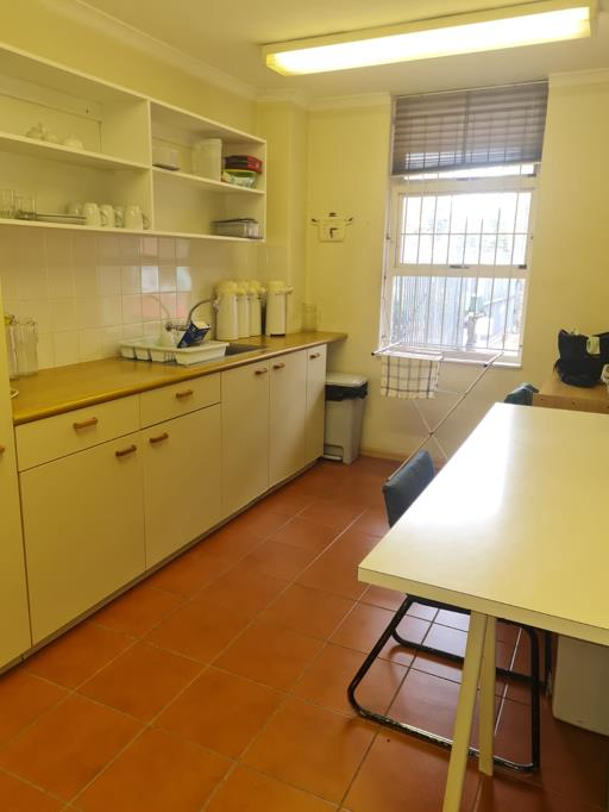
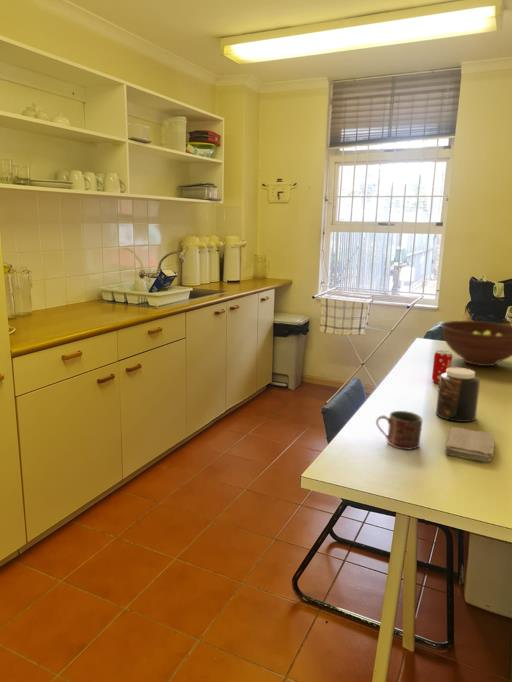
+ beverage can [431,349,453,384]
+ fruit bowl [441,320,512,367]
+ mug [375,410,424,451]
+ jar [435,367,481,423]
+ washcloth [444,426,496,463]
